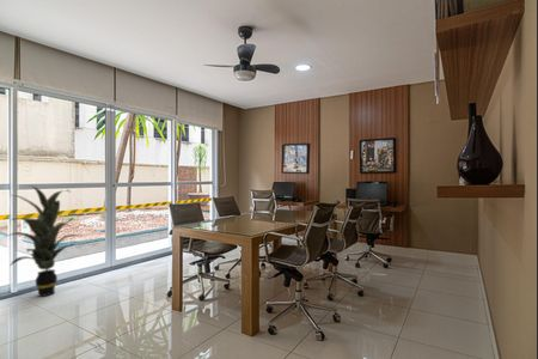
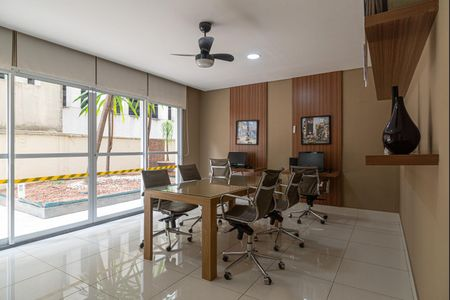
- indoor plant [5,184,84,298]
